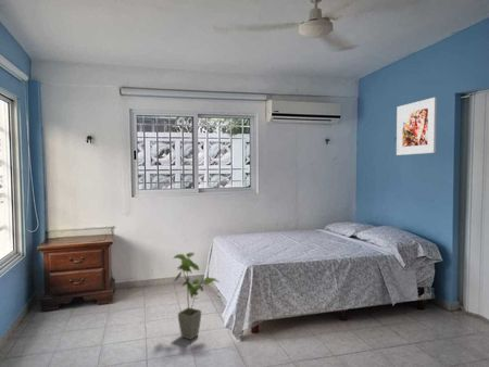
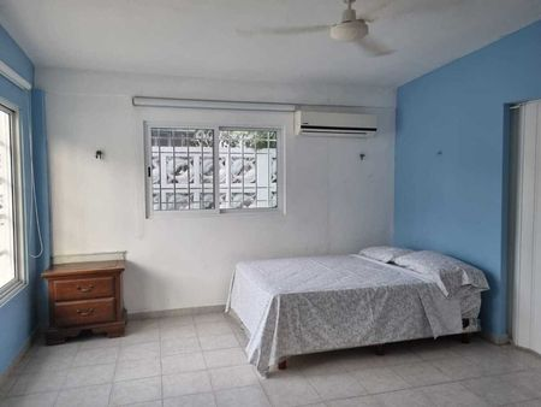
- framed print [396,97,438,156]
- house plant [172,252,220,341]
